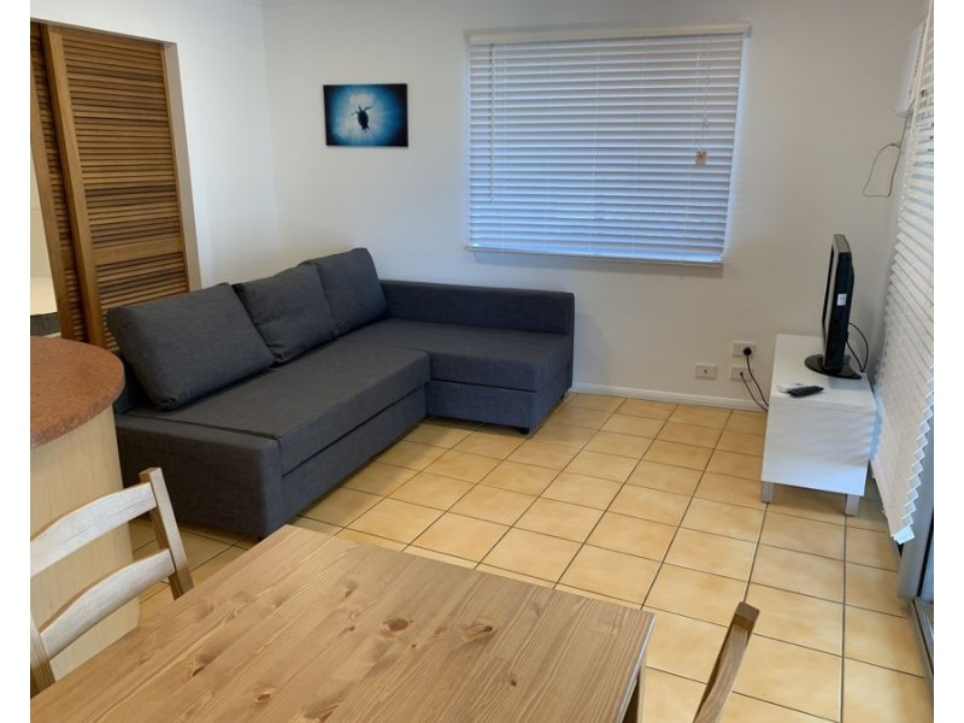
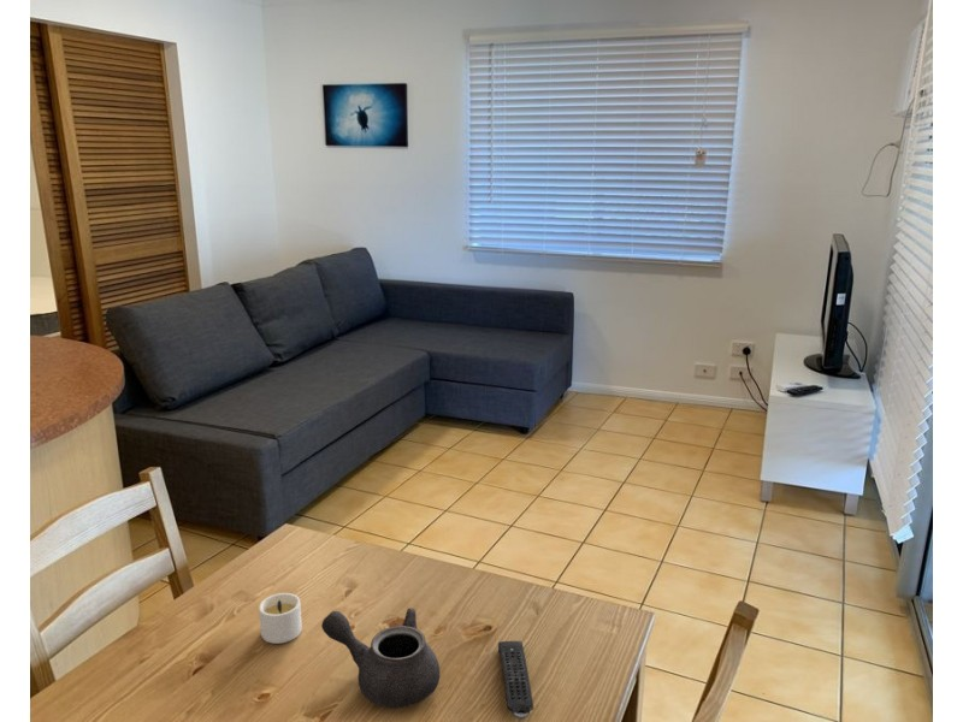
+ candle [258,592,303,645]
+ teapot [320,606,441,709]
+ remote control [497,640,534,721]
